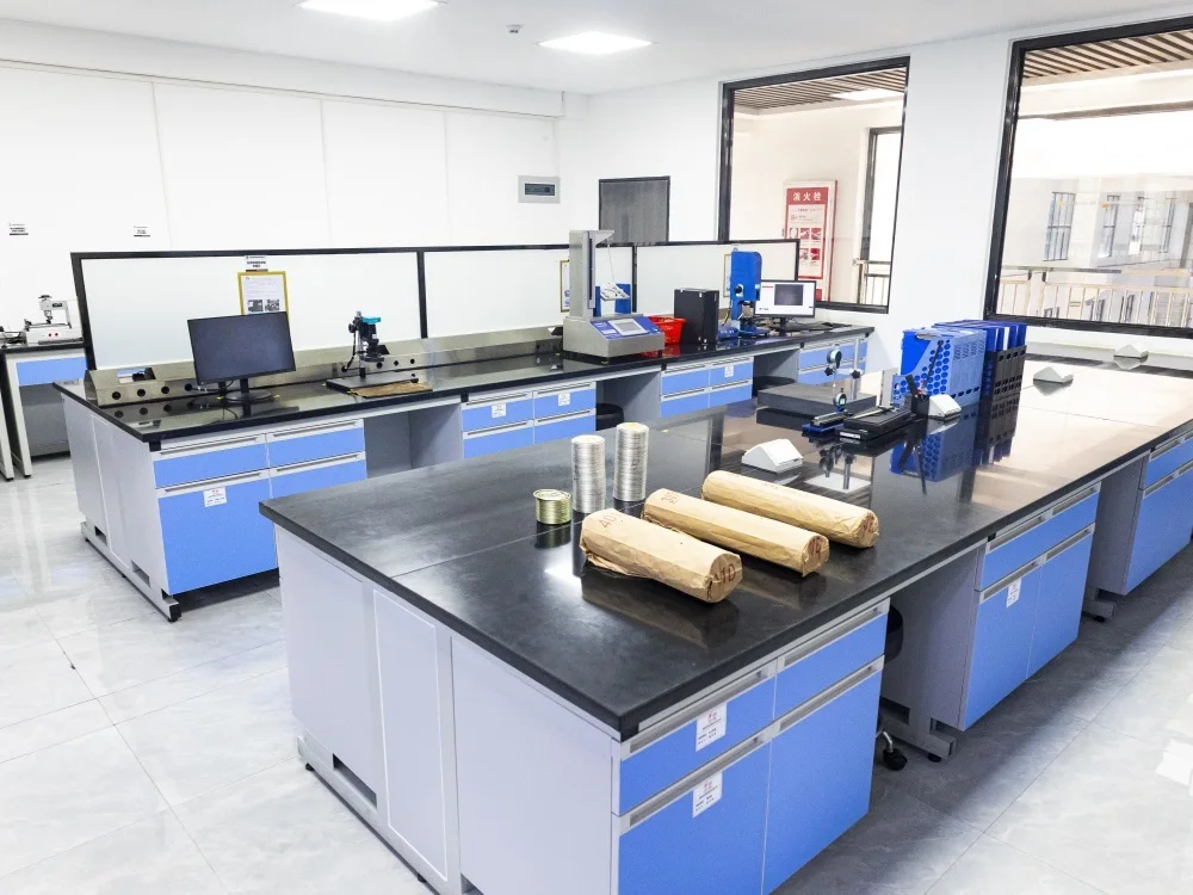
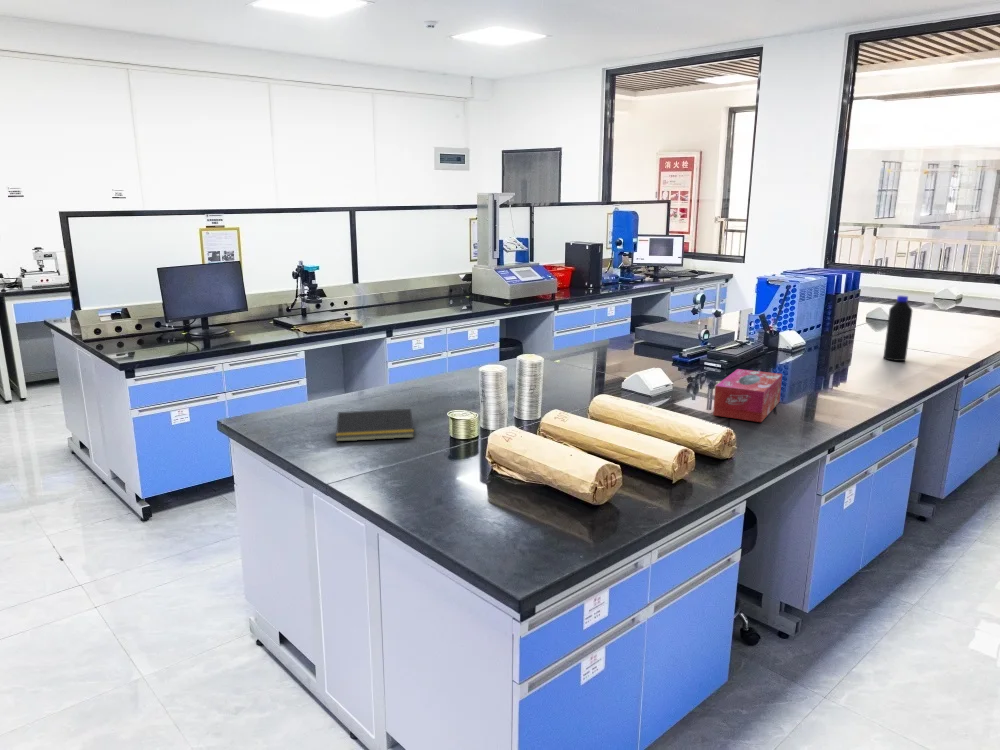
+ notepad [335,408,415,443]
+ tissue box [712,368,783,423]
+ bottle [882,294,914,362]
